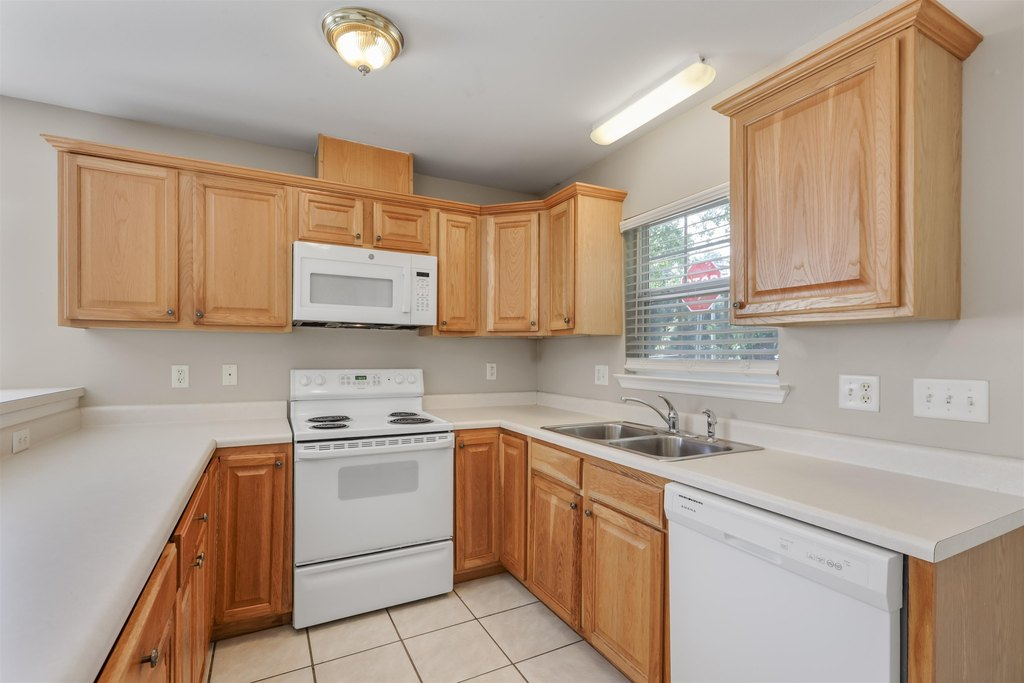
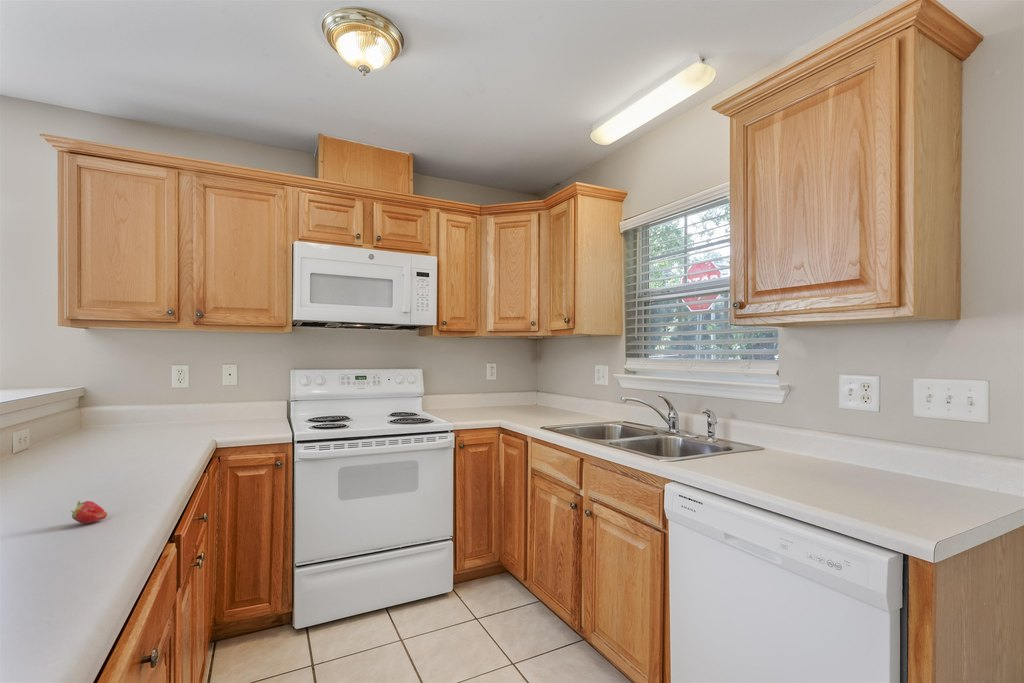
+ fruit [70,500,108,525]
